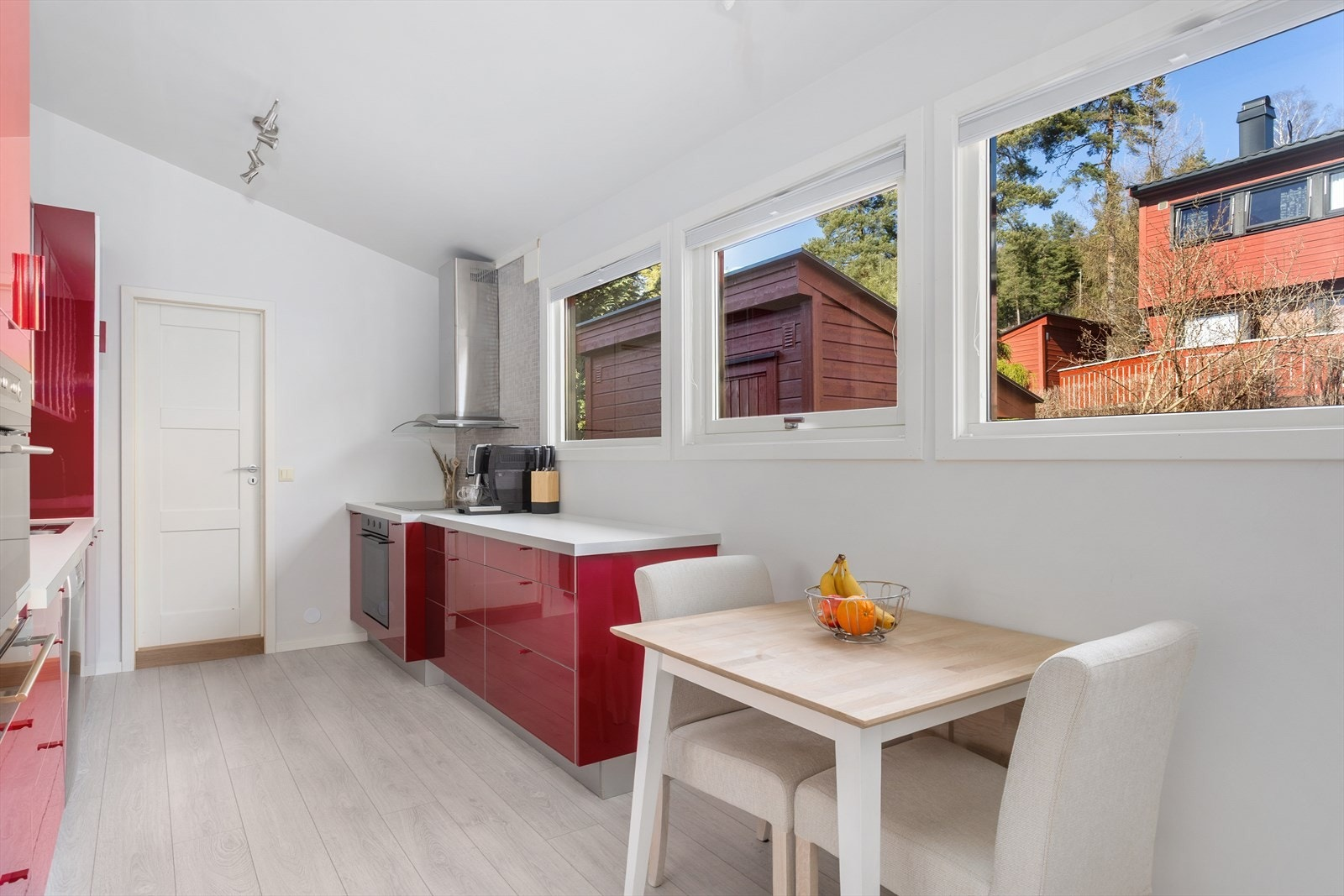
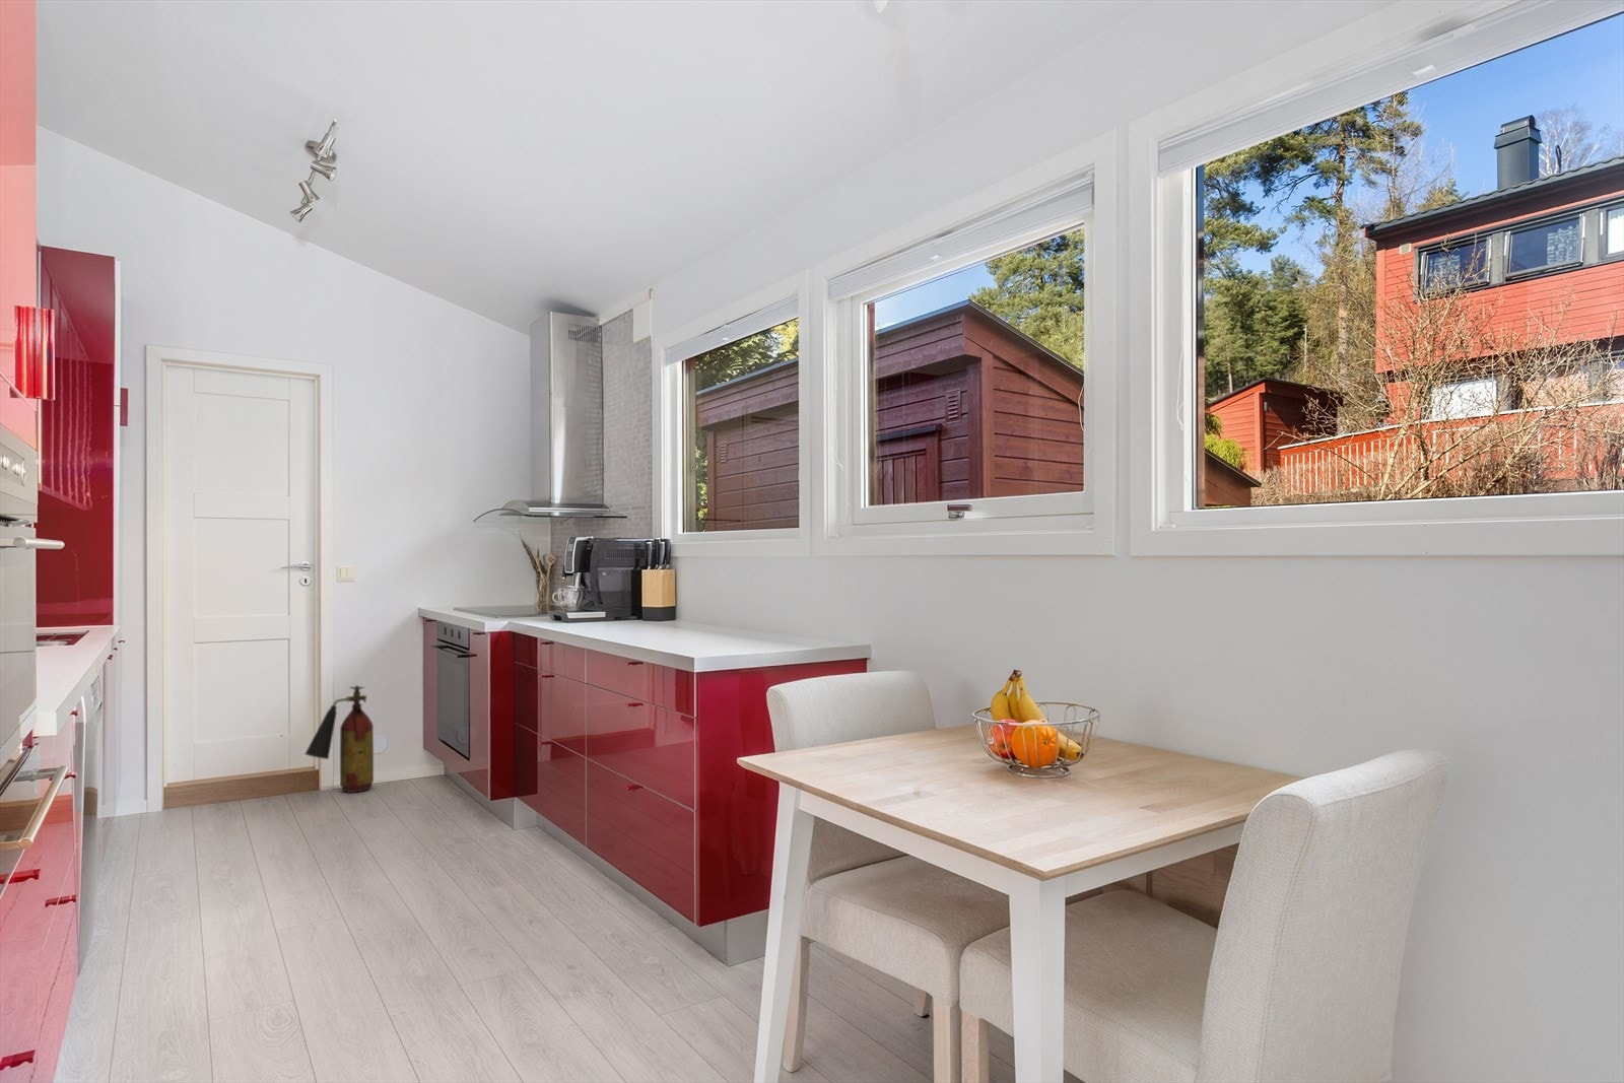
+ fire extinguisher [303,684,375,794]
